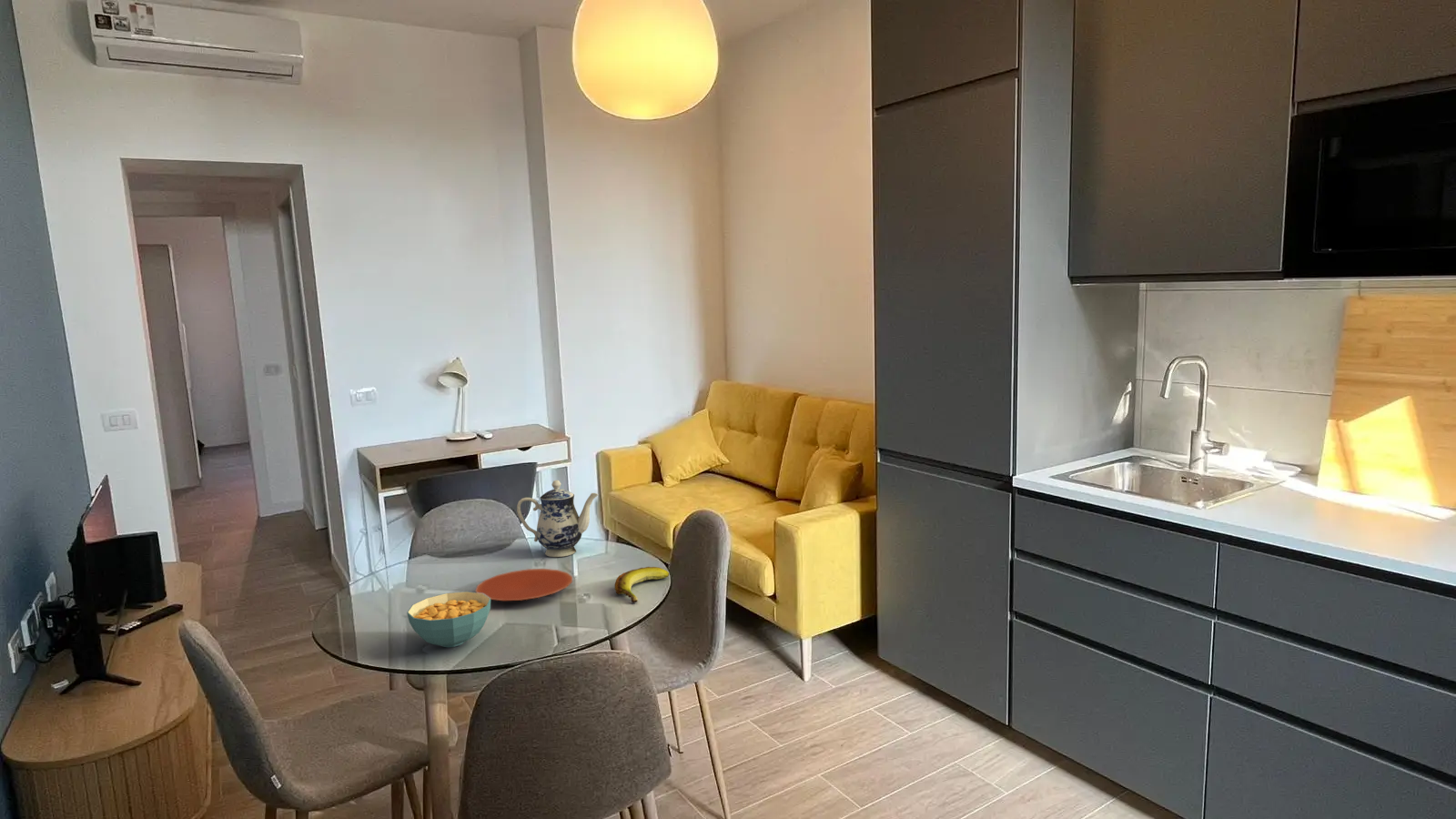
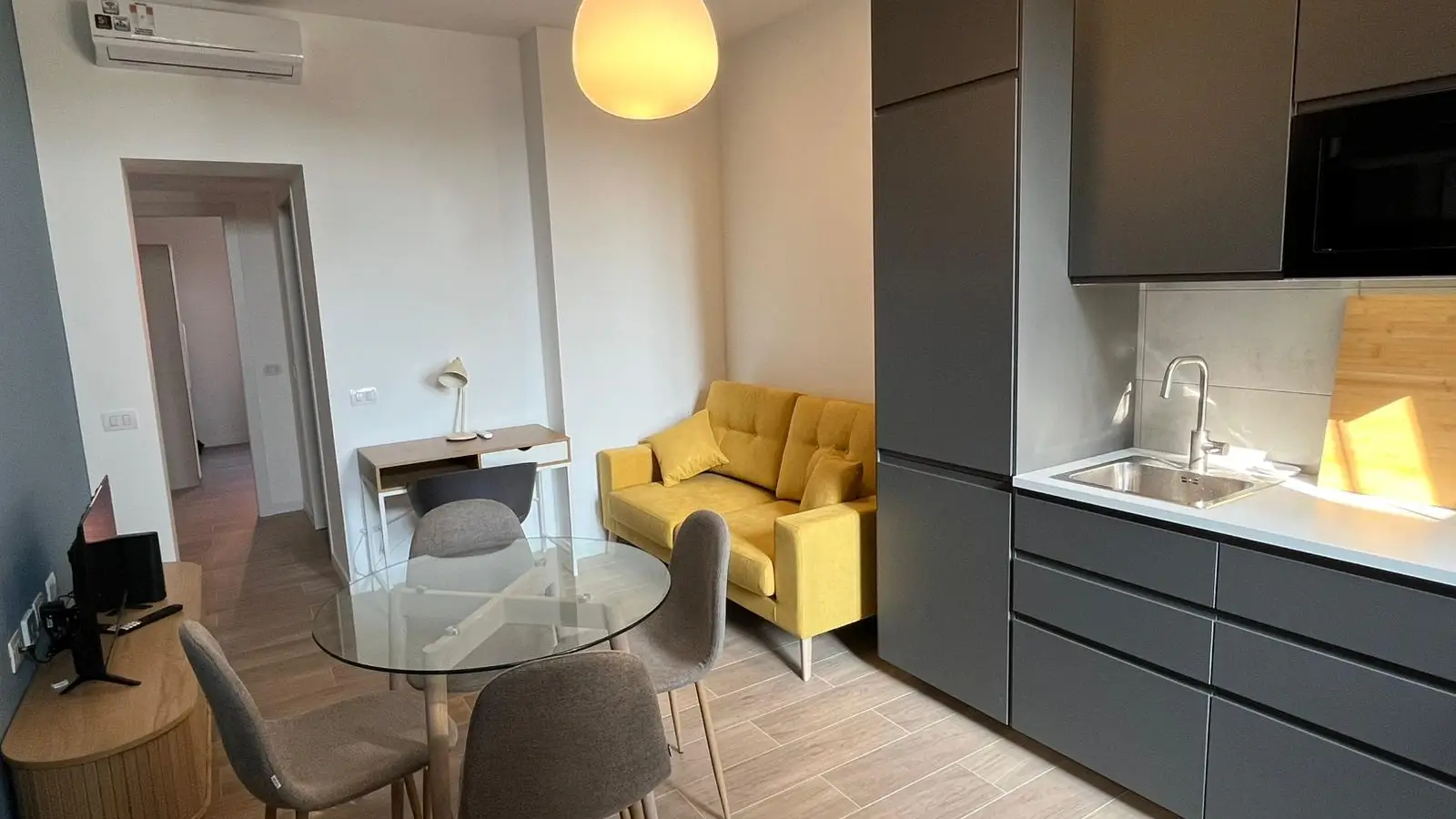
- plate [474,568,573,602]
- cereal bowl [407,591,491,648]
- banana [613,566,670,603]
- teapot [516,480,599,558]
